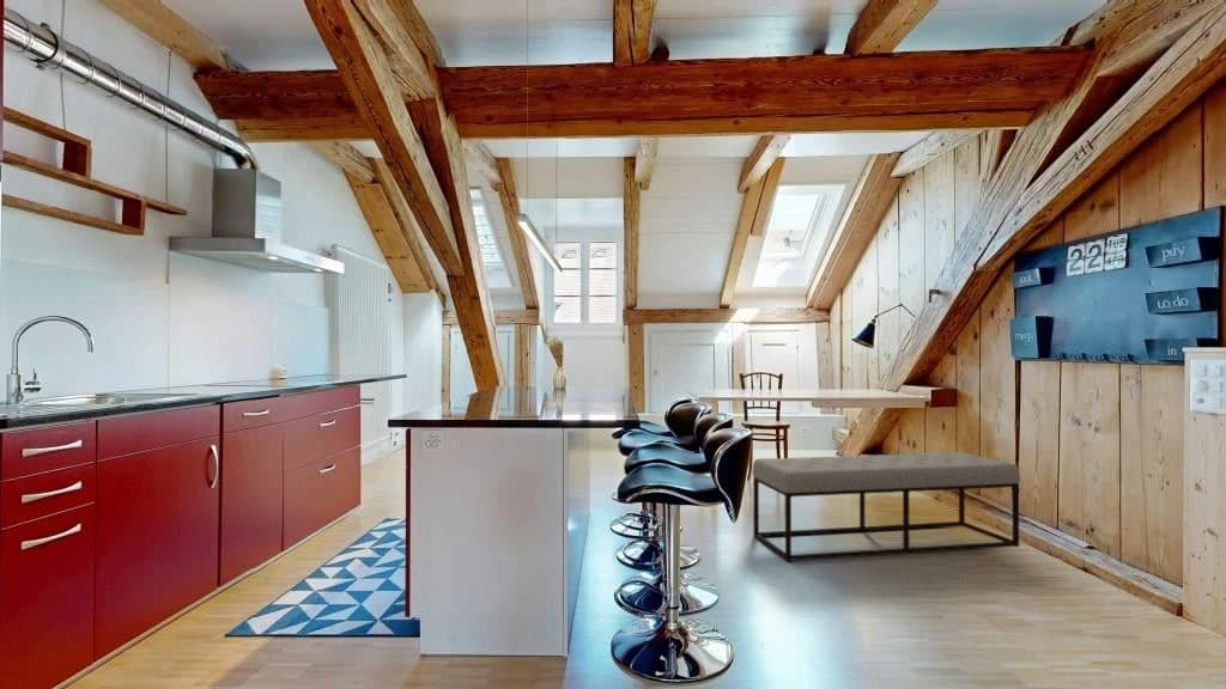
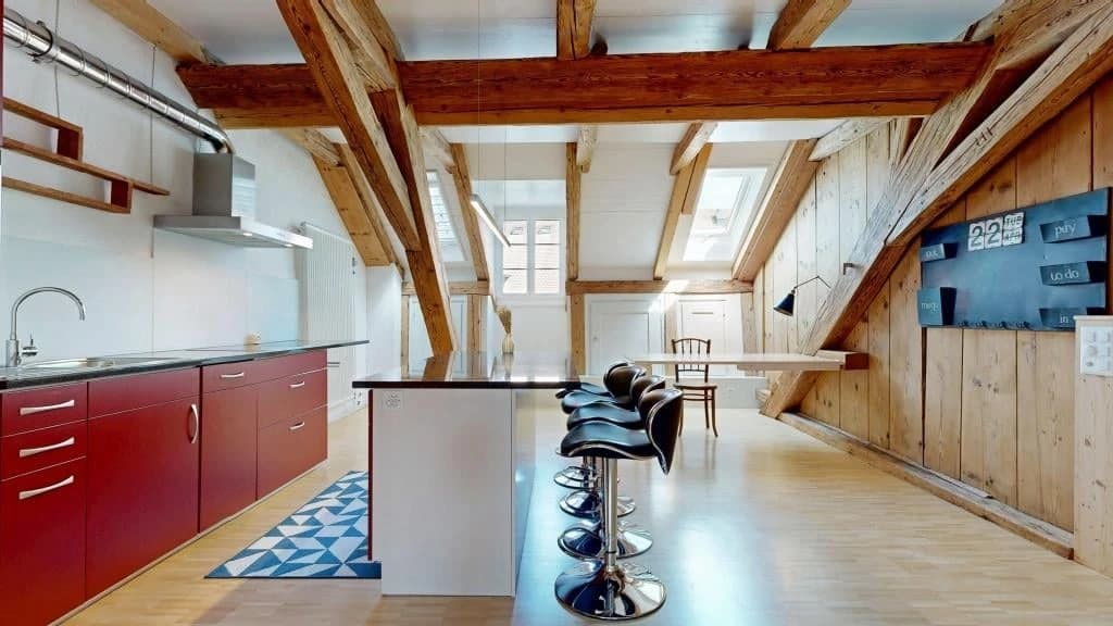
- bench [751,451,1021,562]
